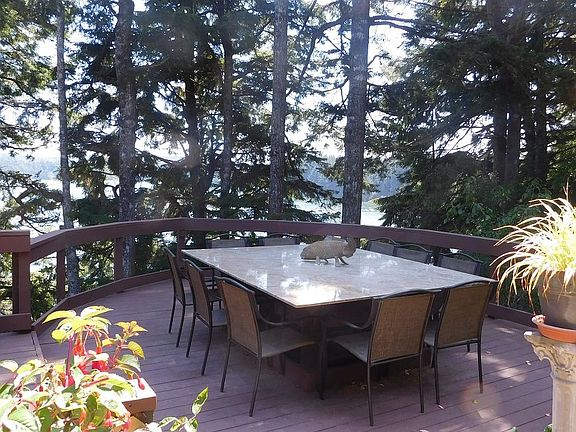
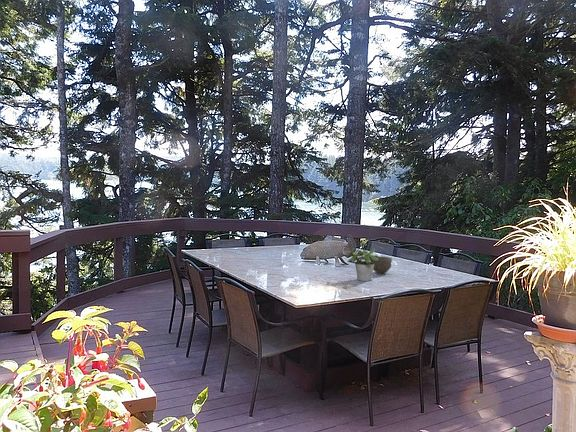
+ bowl [370,255,393,274]
+ potted plant [345,247,379,282]
